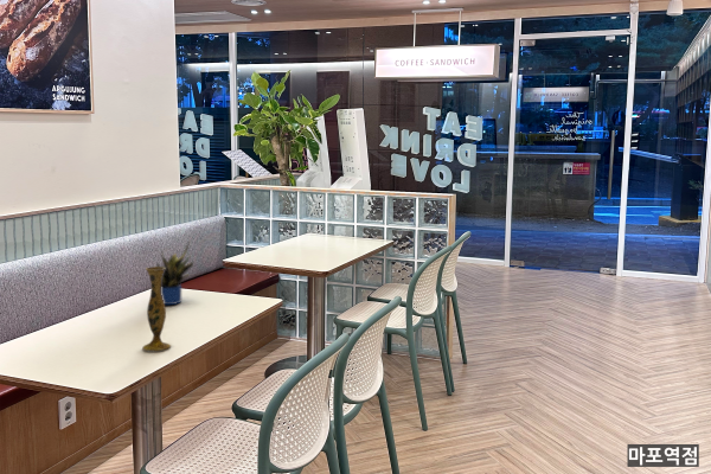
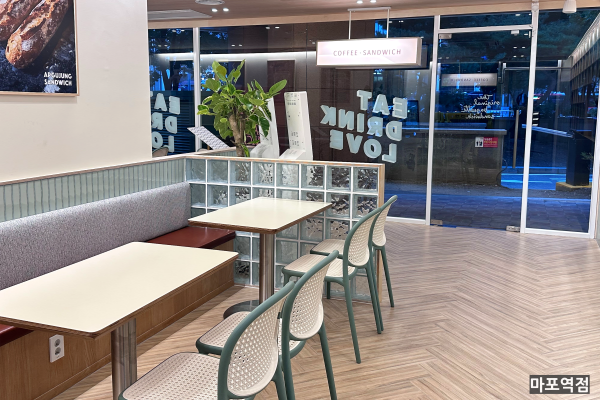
- vase [141,265,172,352]
- potted plant [155,242,194,306]
